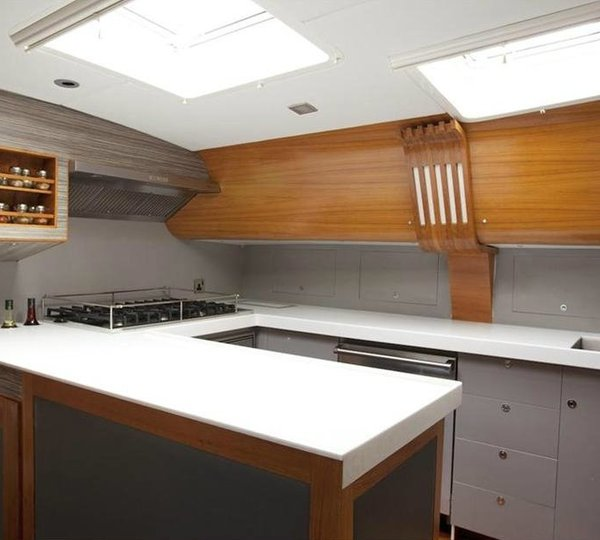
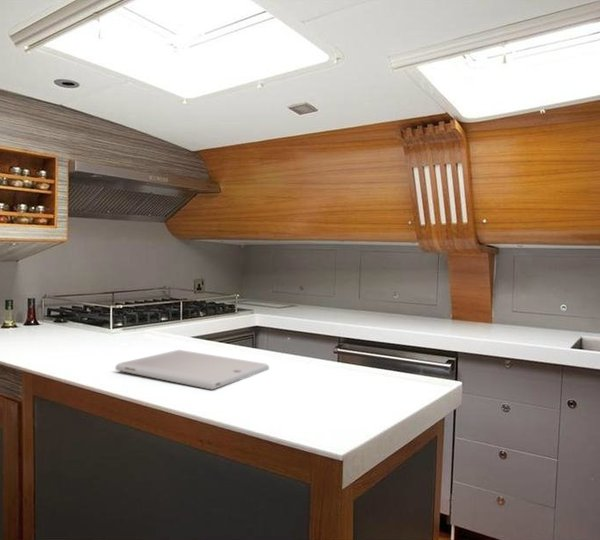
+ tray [114,349,270,391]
